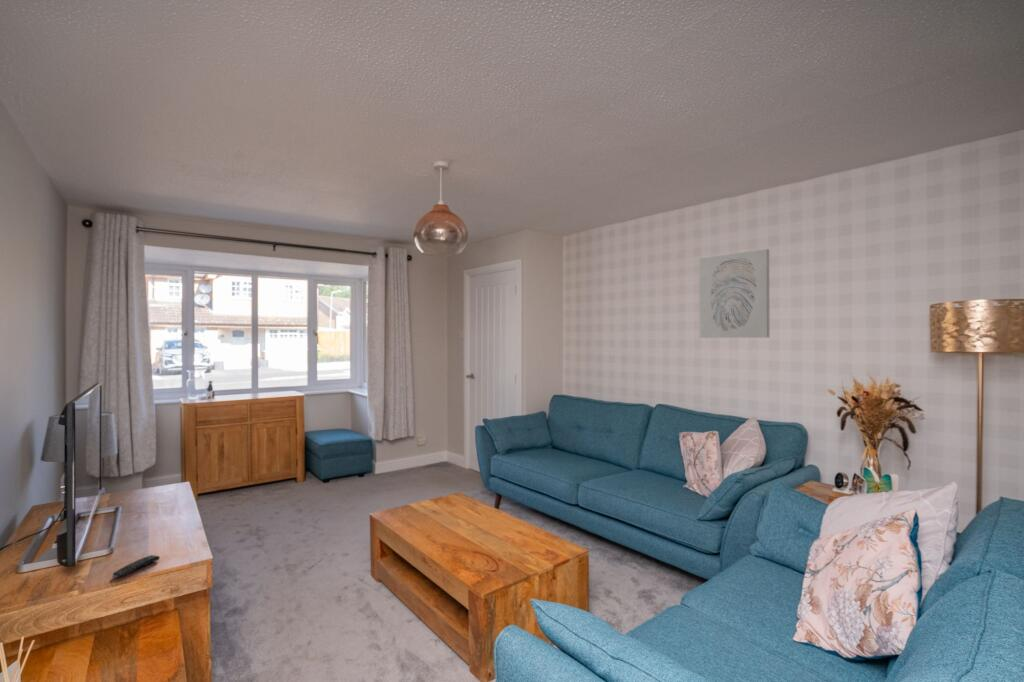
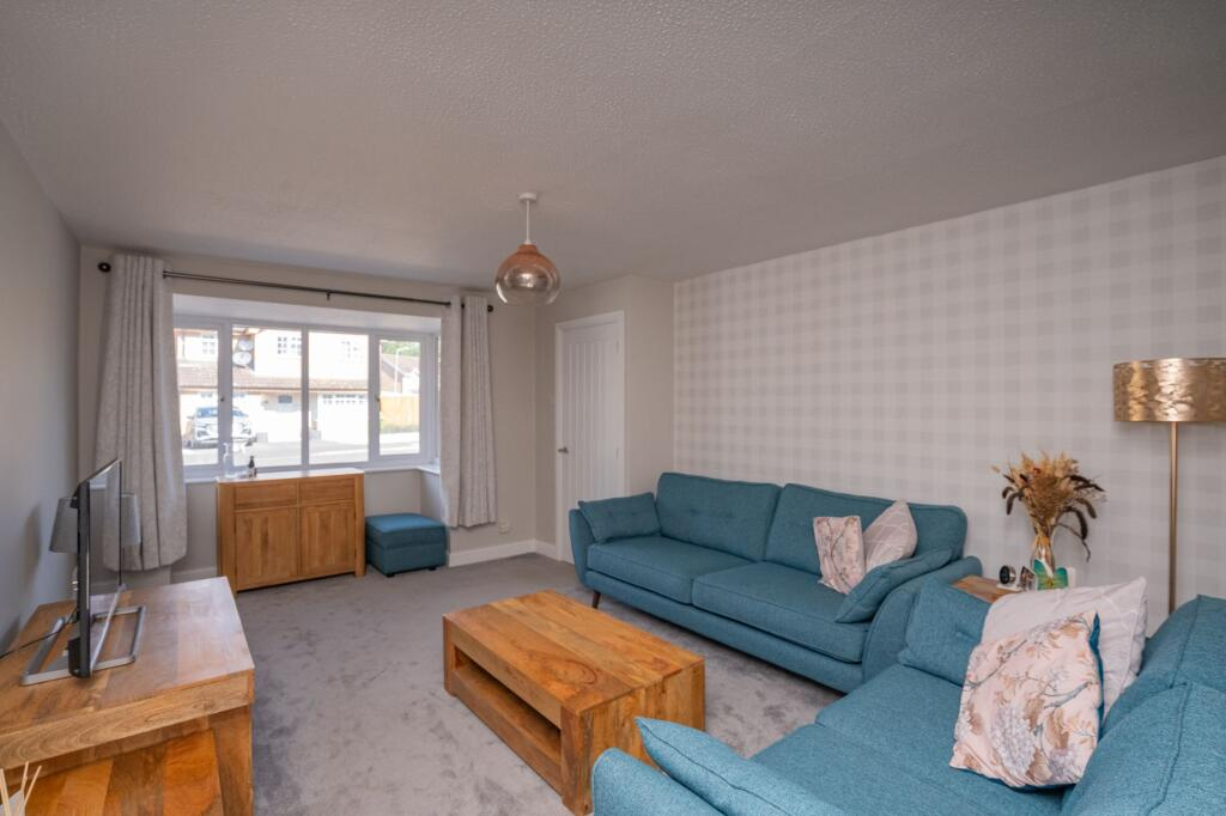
- wall art [698,248,770,339]
- remote control [111,554,161,579]
